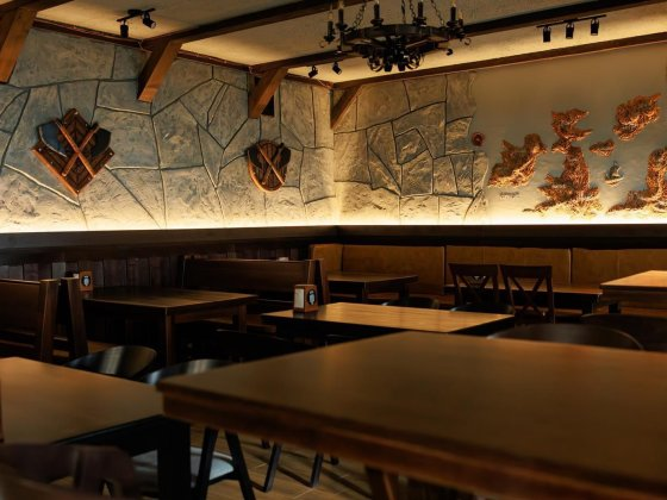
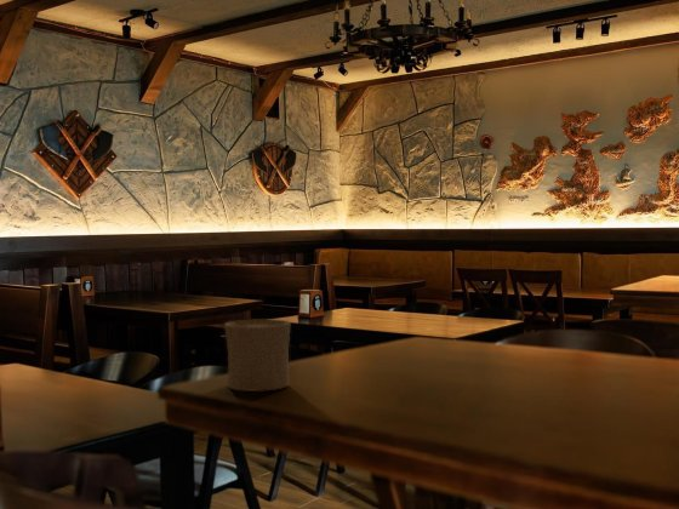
+ cup [223,319,292,393]
